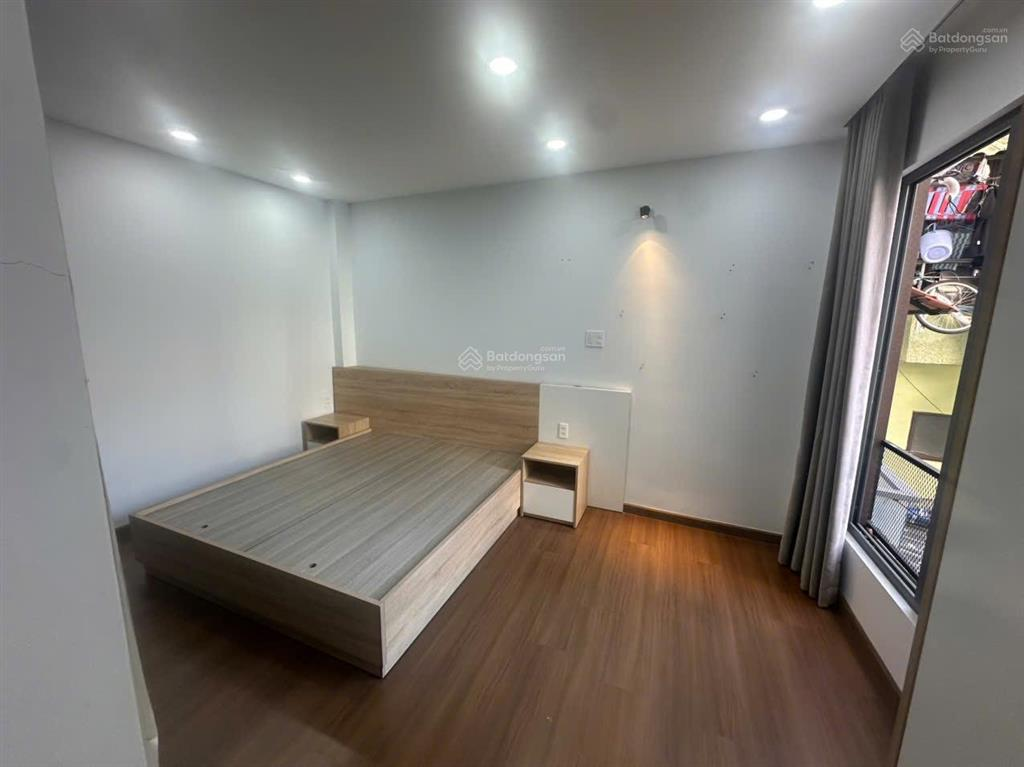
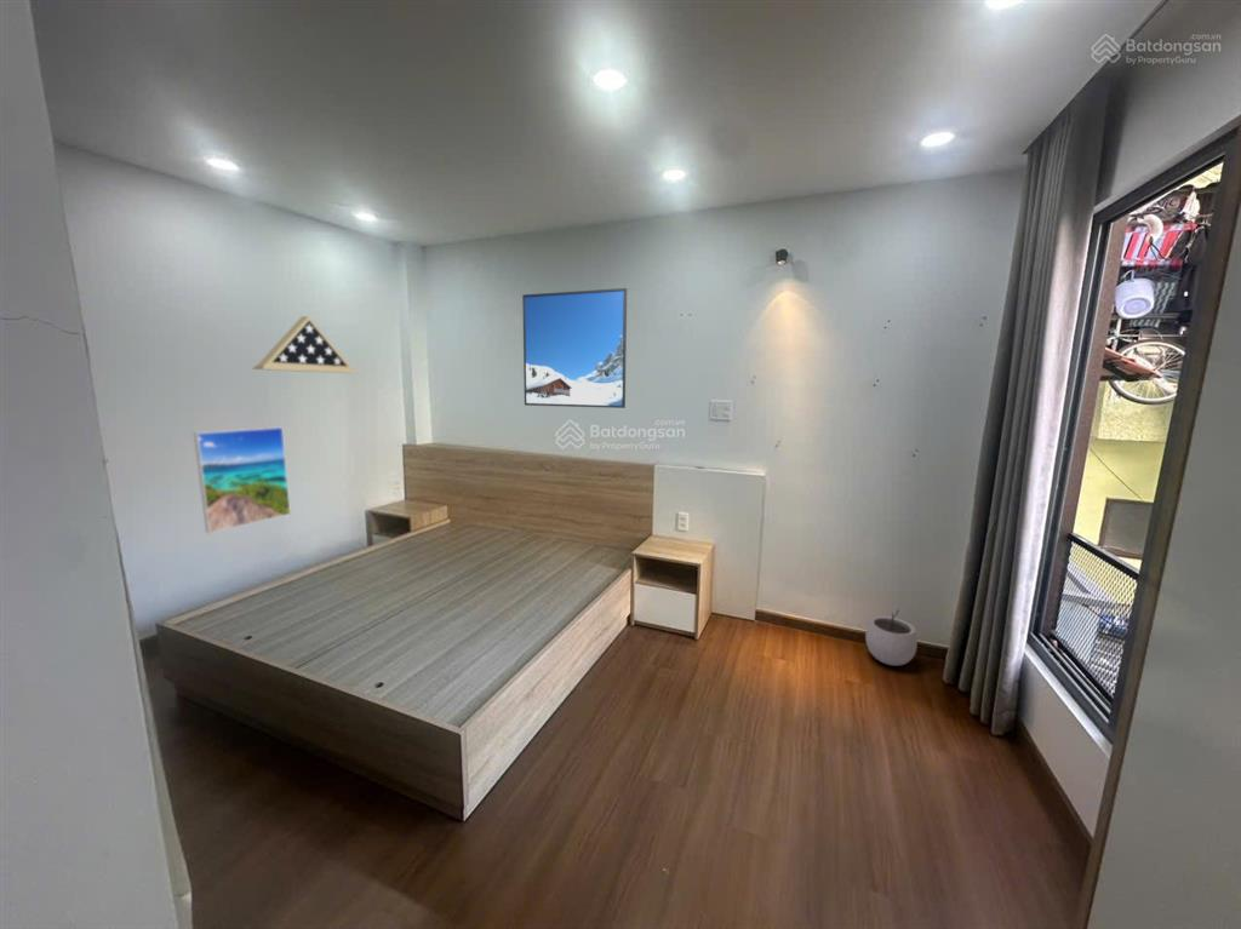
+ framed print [193,426,292,534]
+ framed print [521,287,628,409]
+ plant pot [864,608,919,667]
+ display case [251,315,360,374]
